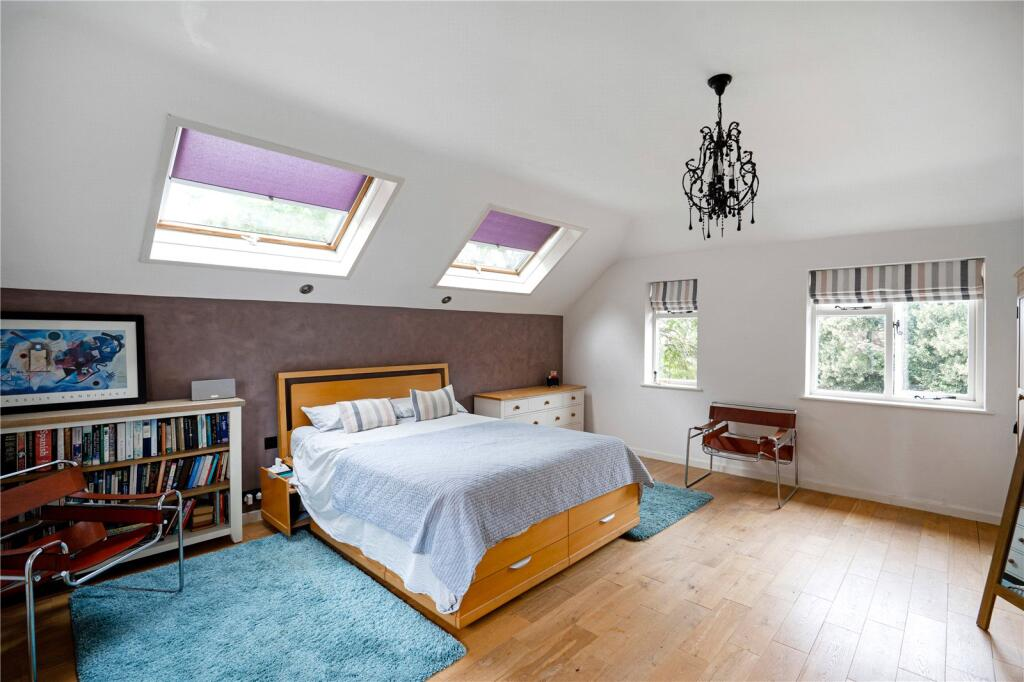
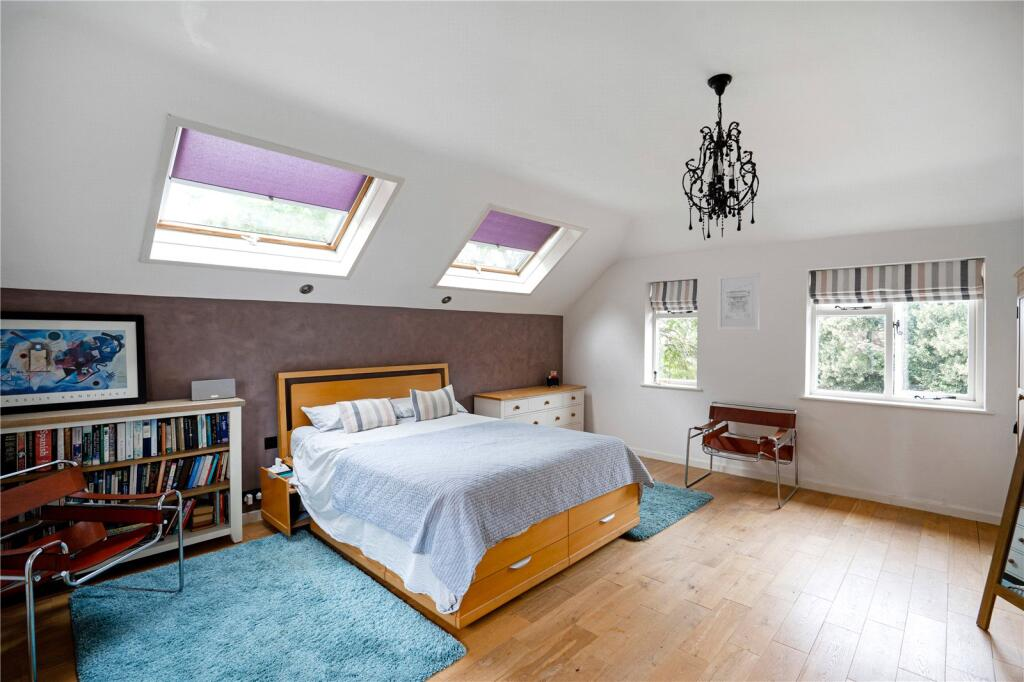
+ wall art [717,272,760,331]
